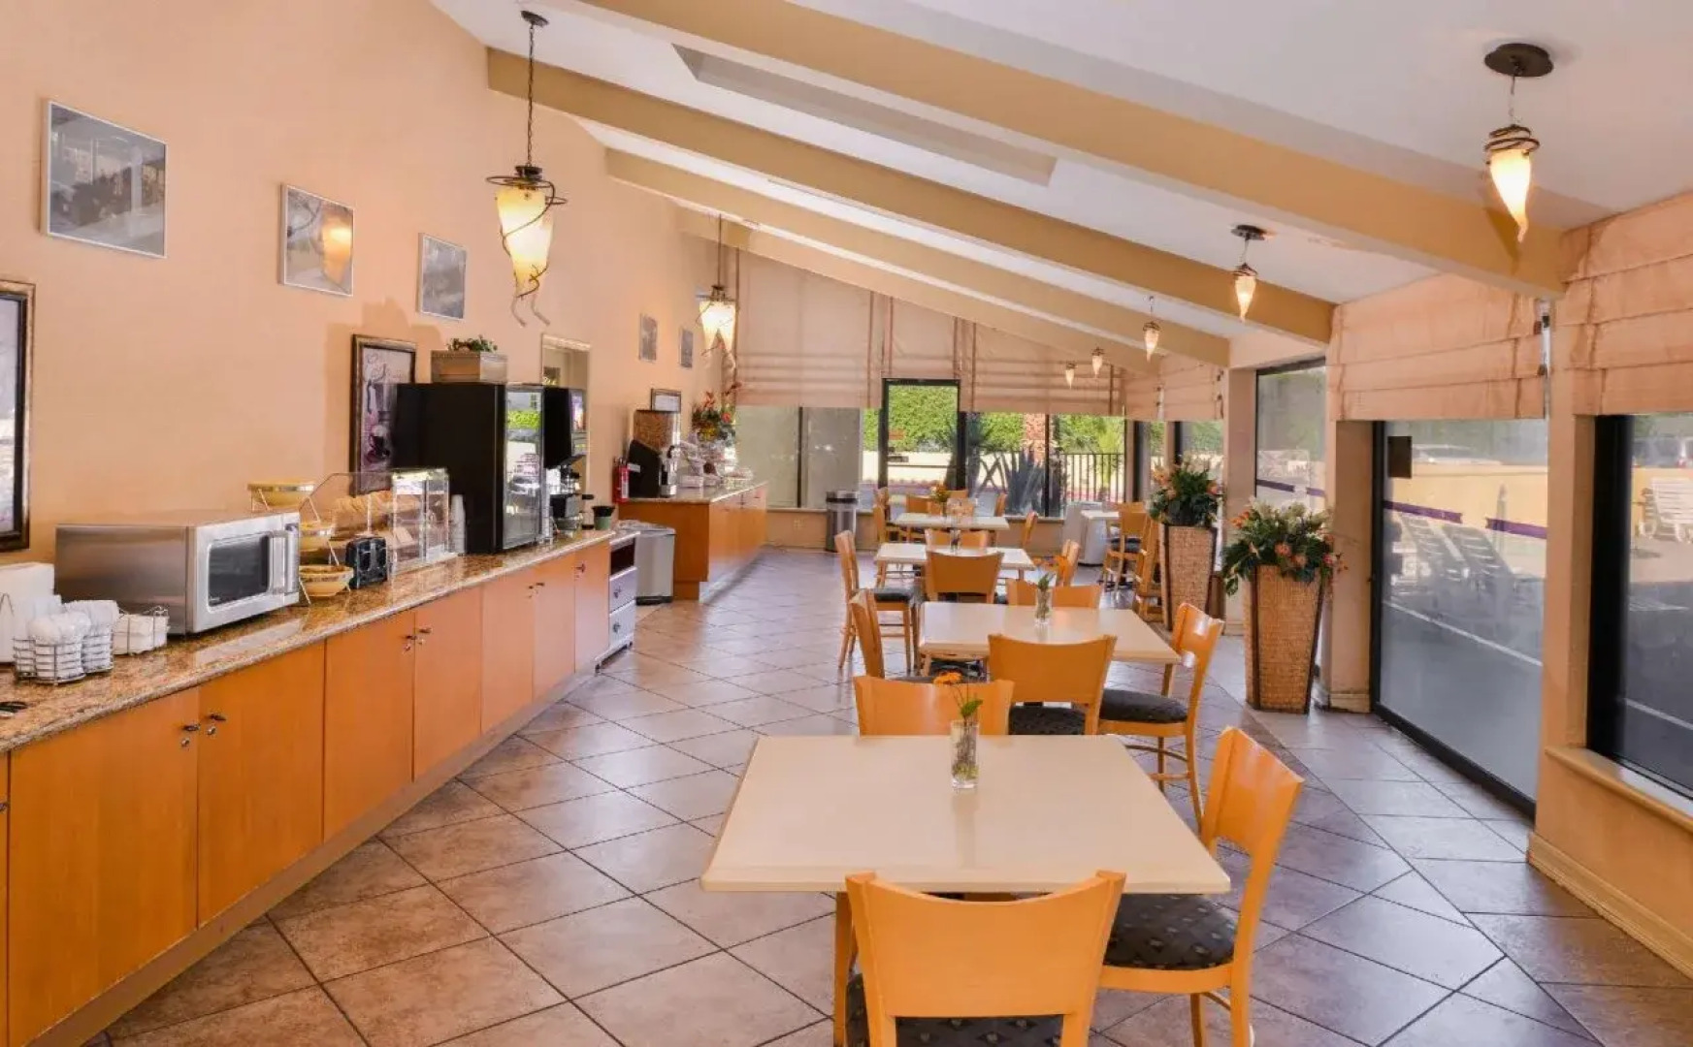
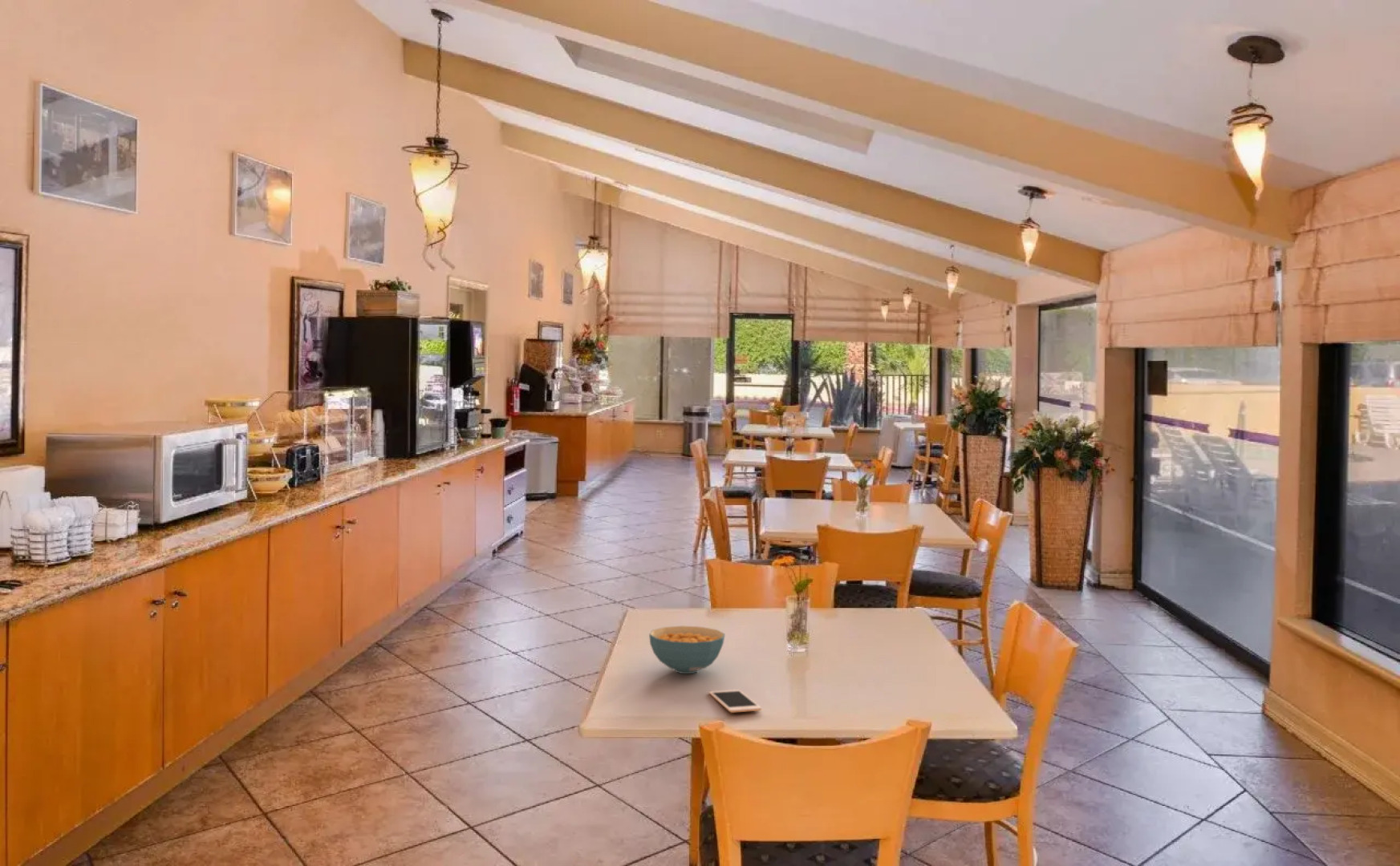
+ cell phone [708,689,762,714]
+ cereal bowl [648,625,726,674]
